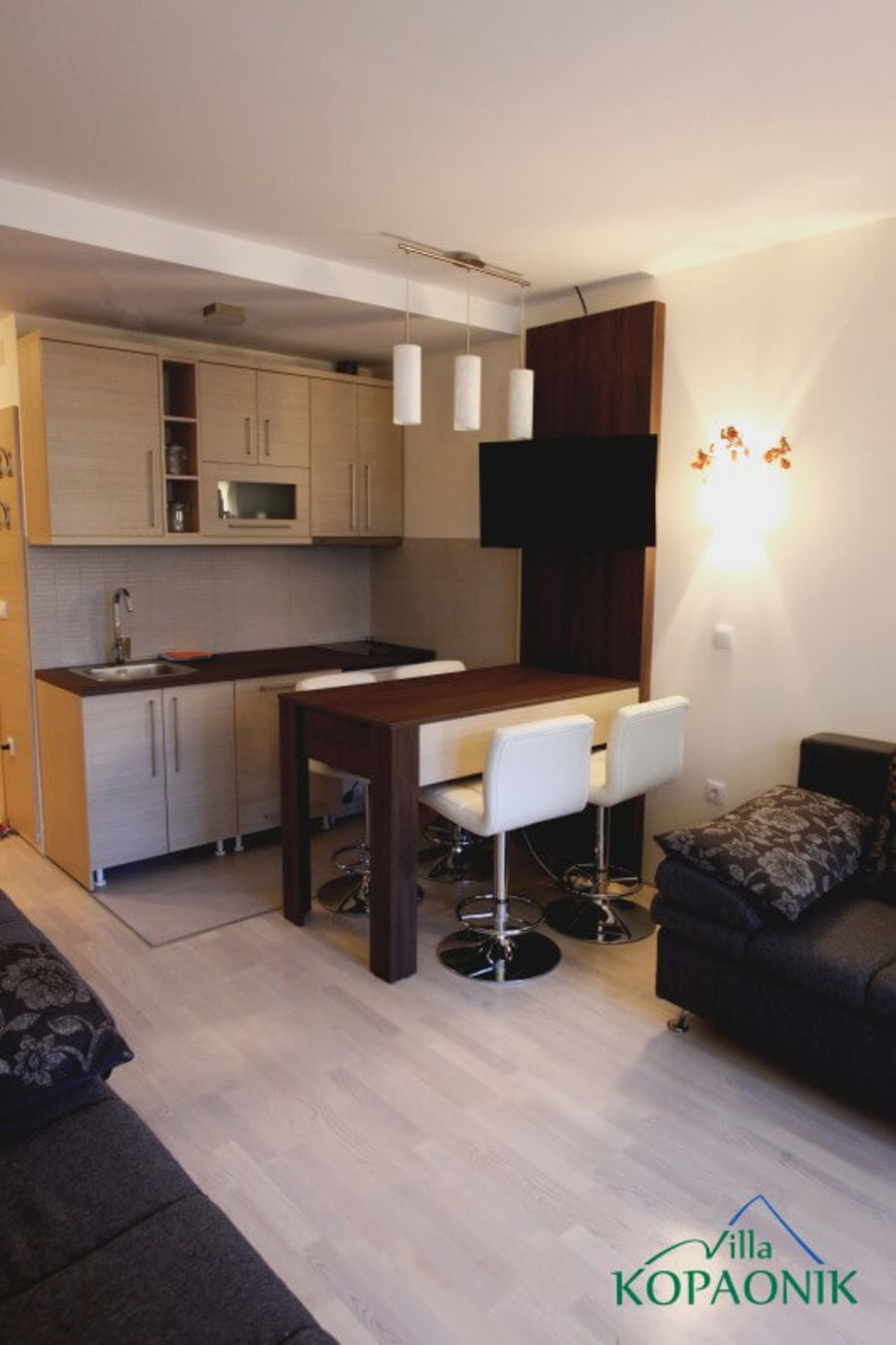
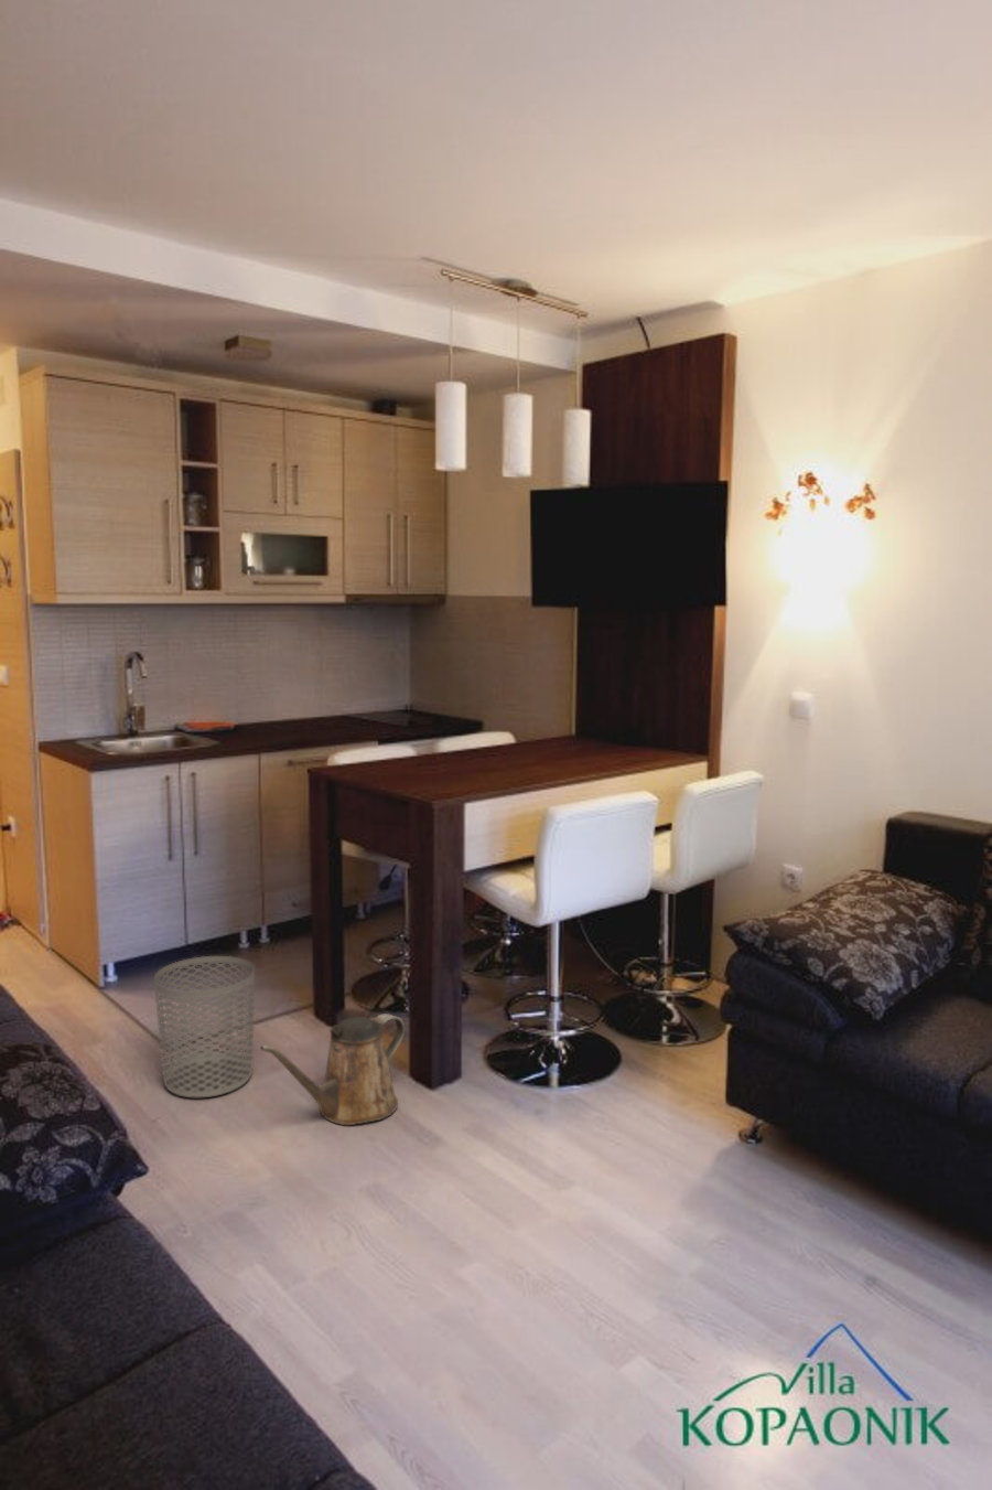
+ waste bin [153,955,256,1099]
+ watering can [259,1013,405,1126]
